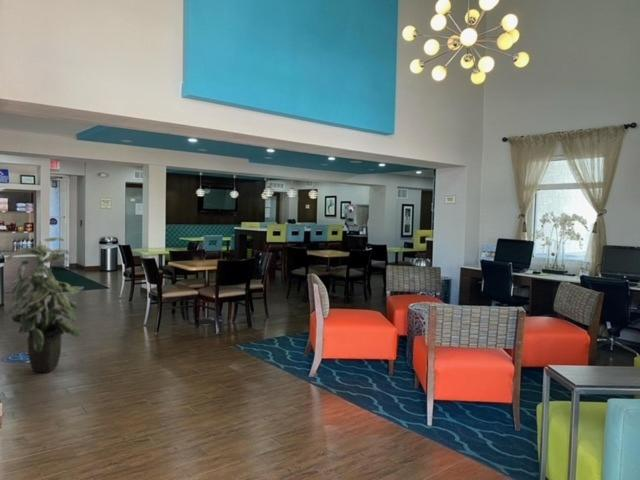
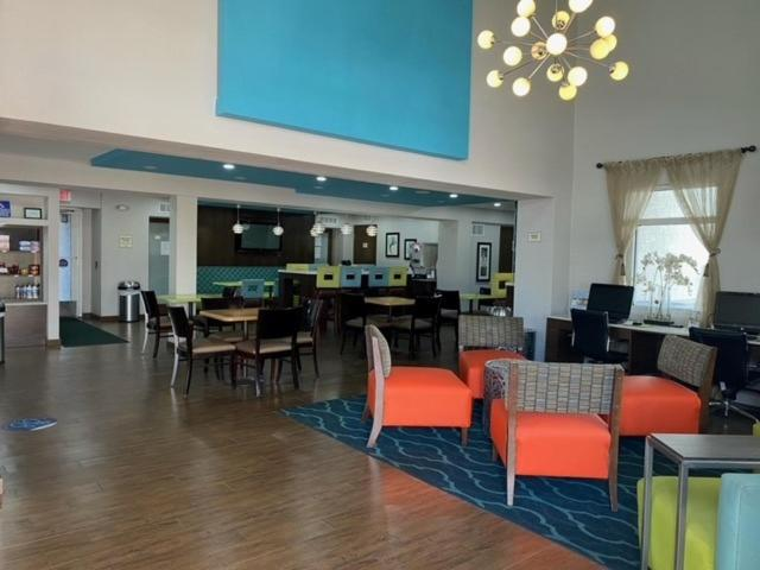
- indoor plant [2,237,85,374]
